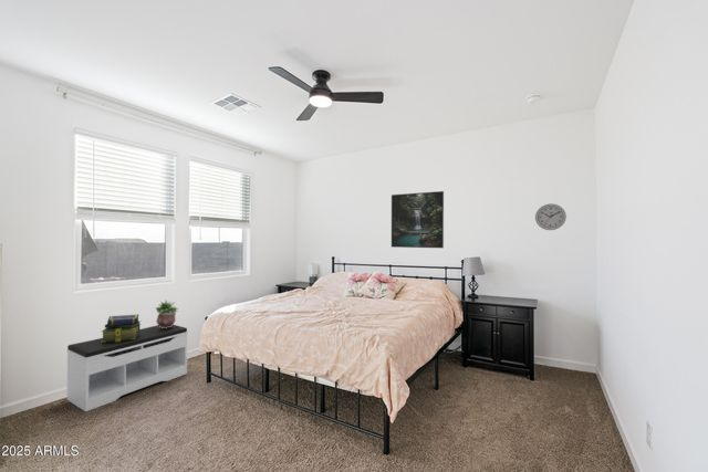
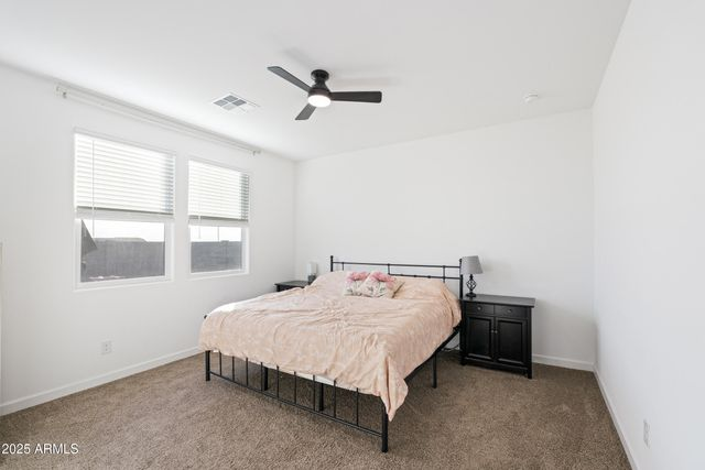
- wall clock [534,202,568,231]
- bench [66,324,189,412]
- potted plant [155,300,179,328]
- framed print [391,190,445,249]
- stack of books [101,313,142,343]
